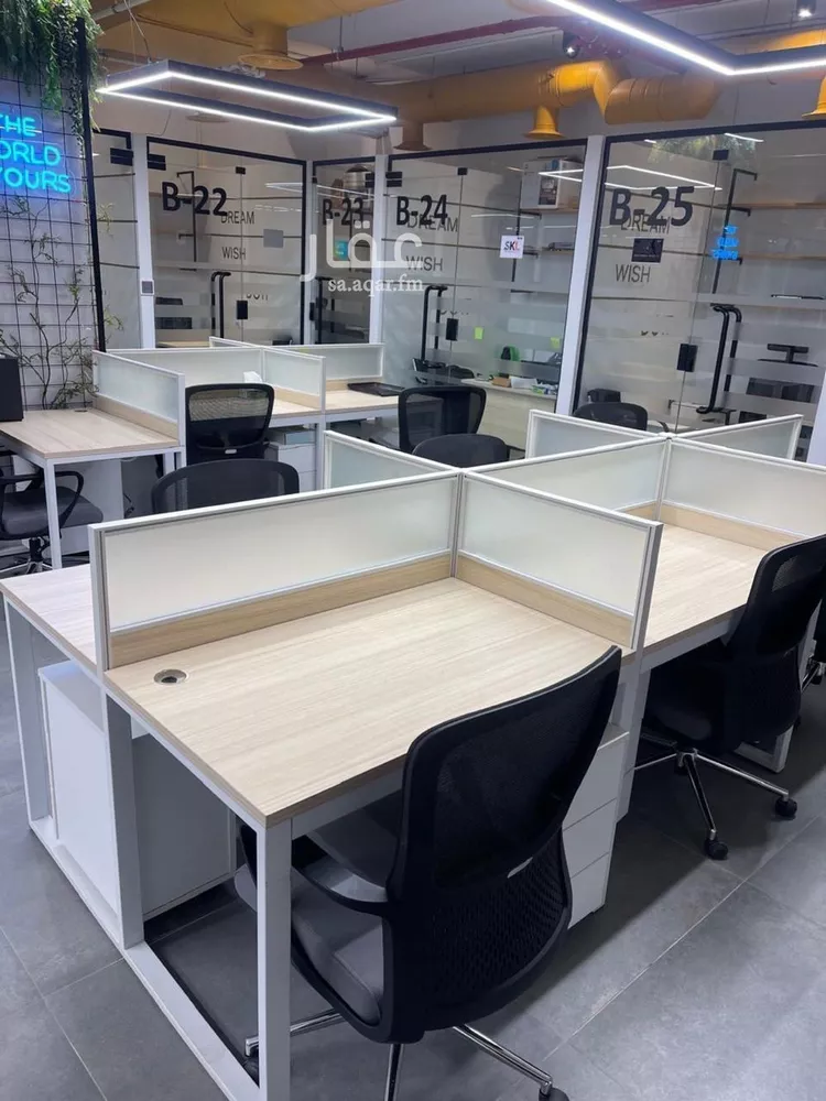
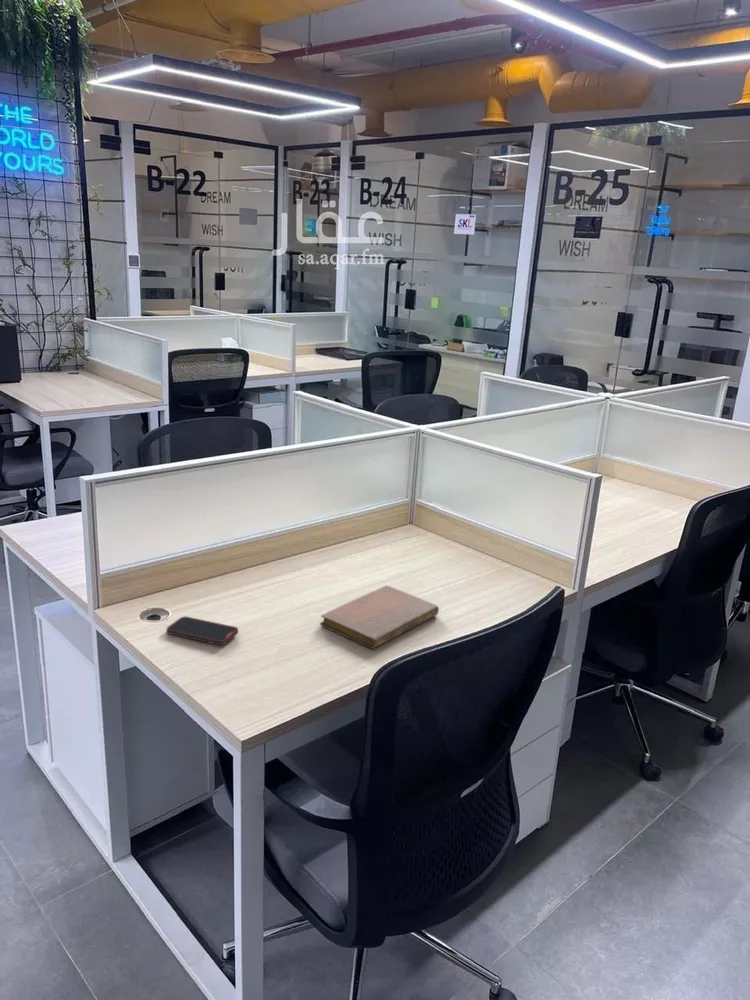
+ notebook [319,585,440,650]
+ smartphone [165,616,239,646]
